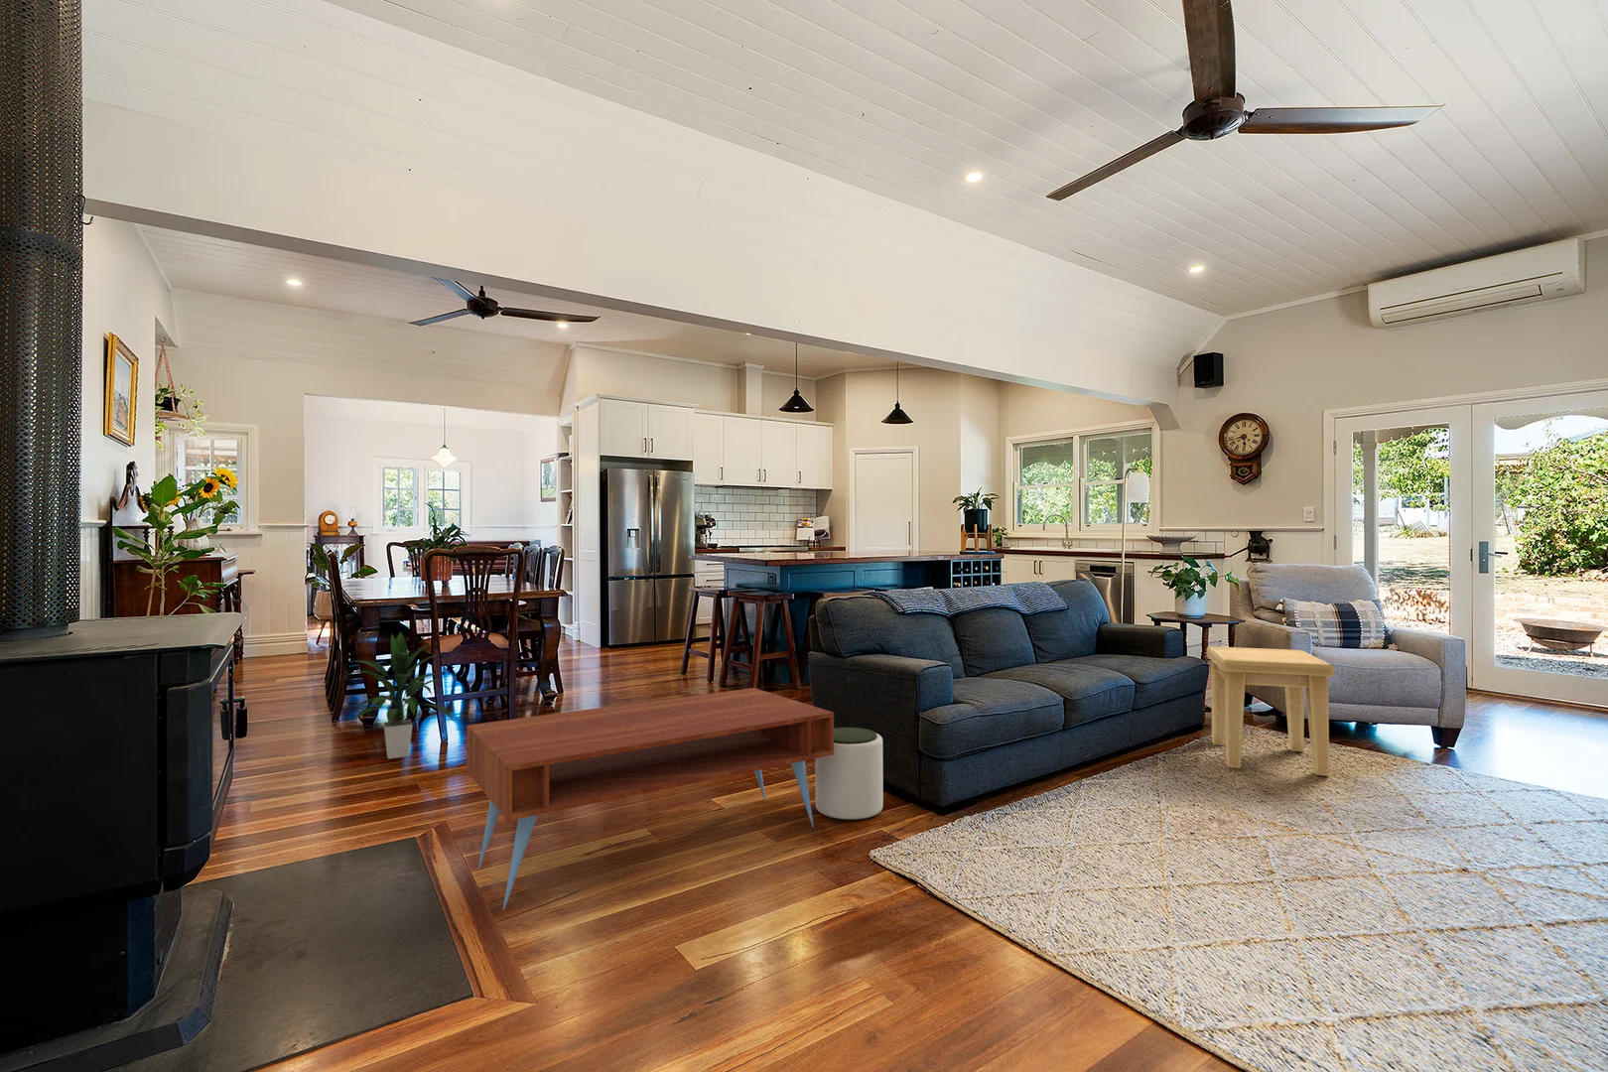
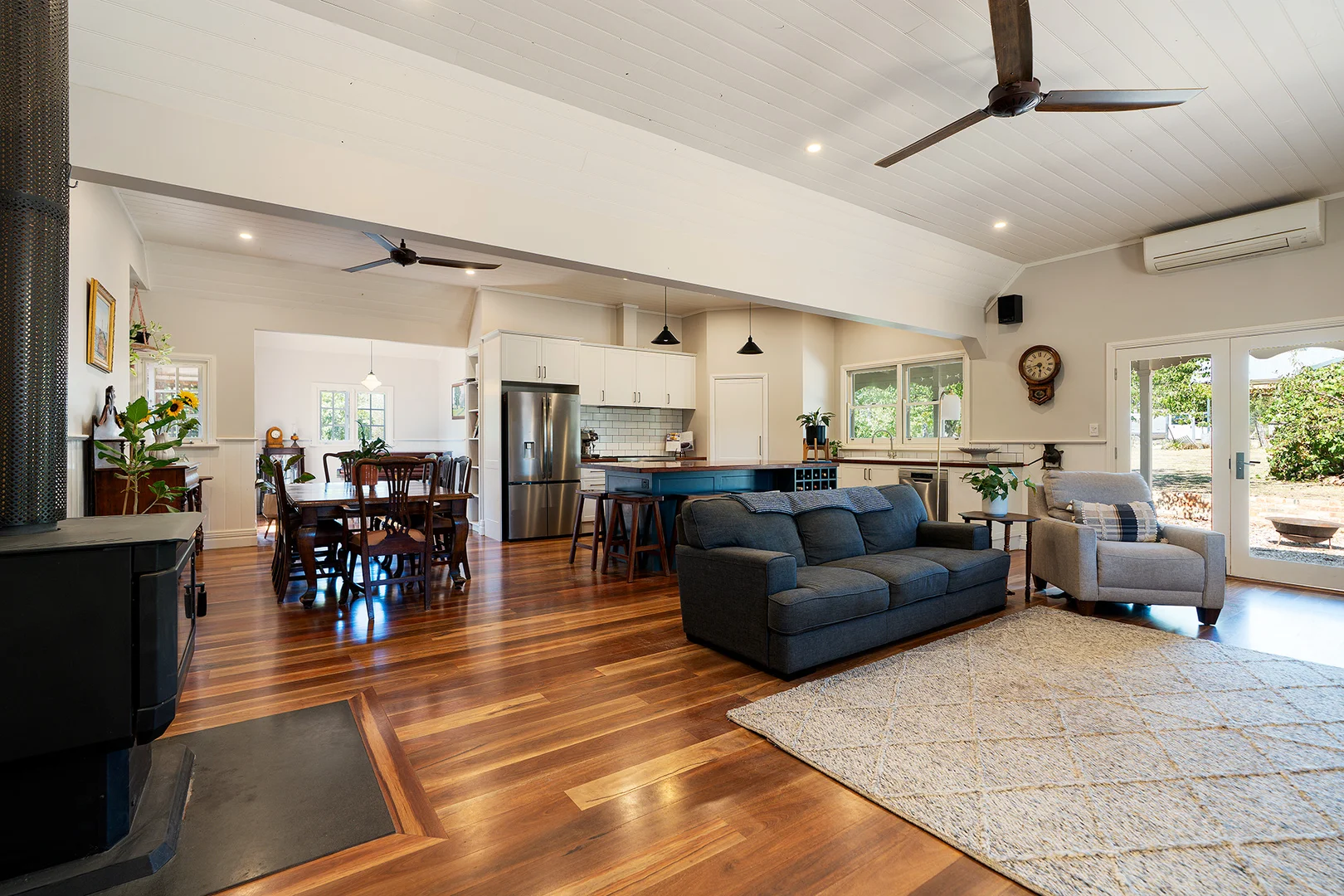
- side table [1206,645,1335,778]
- coffee table [465,687,835,912]
- indoor plant [352,632,457,760]
- plant pot [814,726,884,822]
